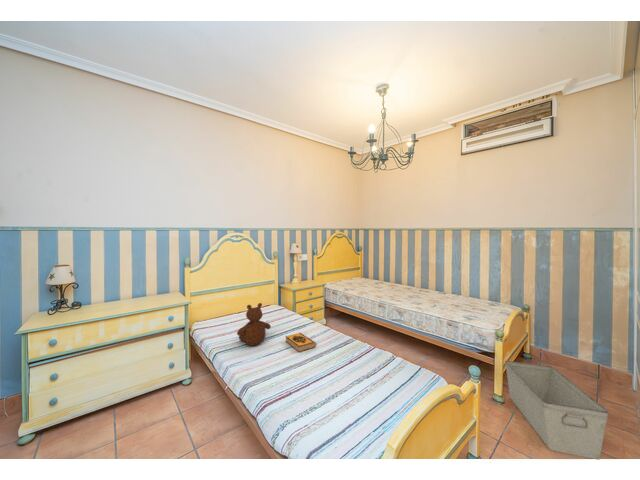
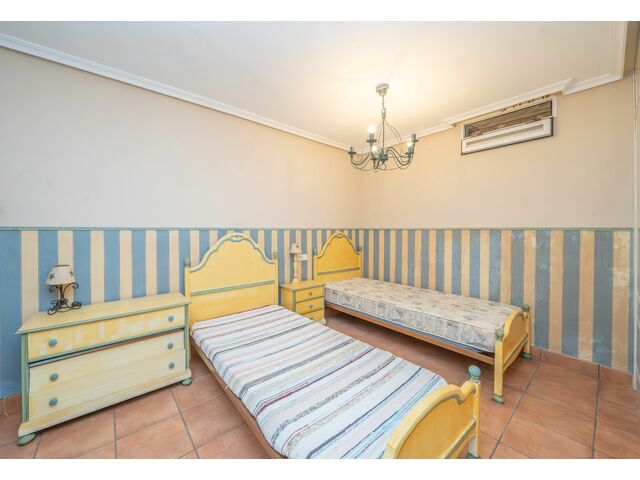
- storage bin [504,360,610,461]
- teddy bear [236,302,272,347]
- hardback book [285,332,317,353]
